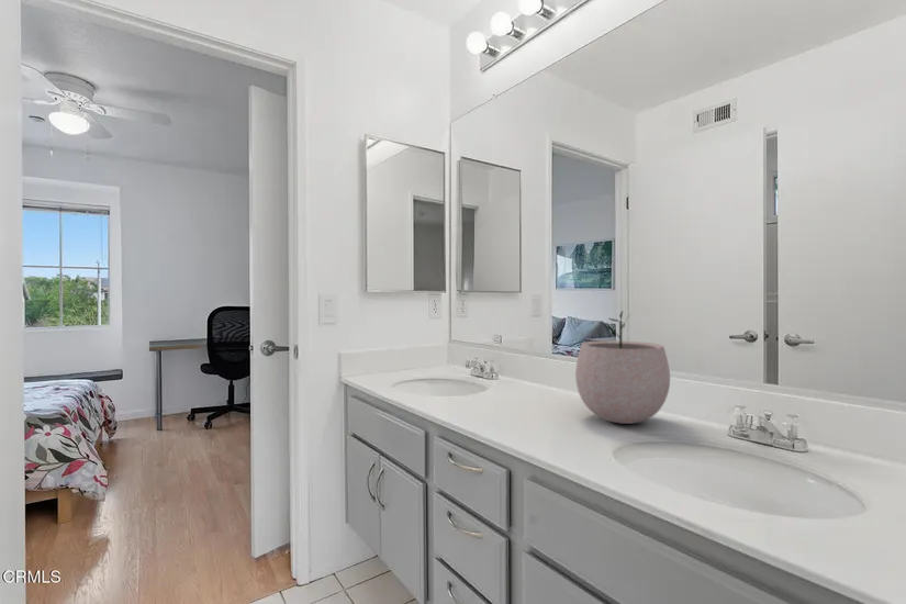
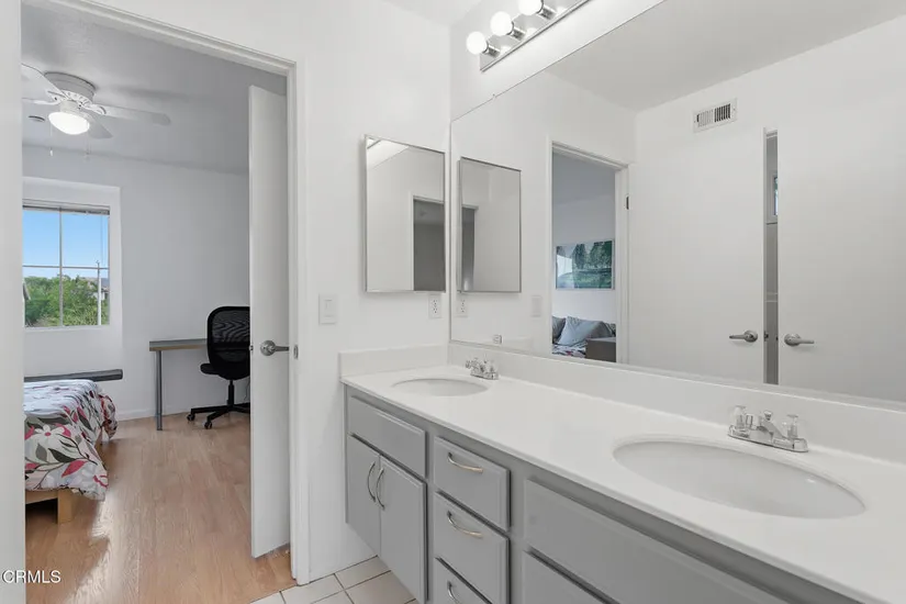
- plant pot [574,310,671,425]
